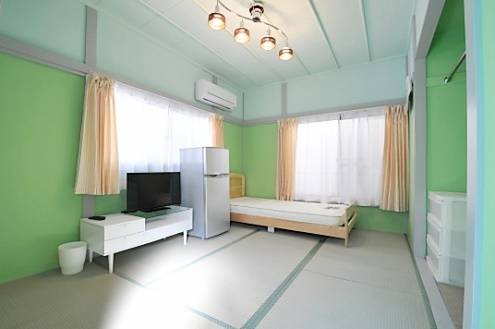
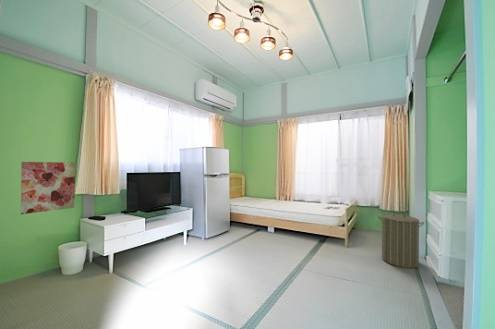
+ laundry hamper [377,210,425,269]
+ wall art [20,161,76,215]
